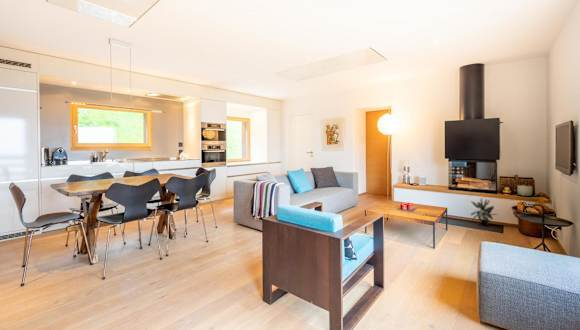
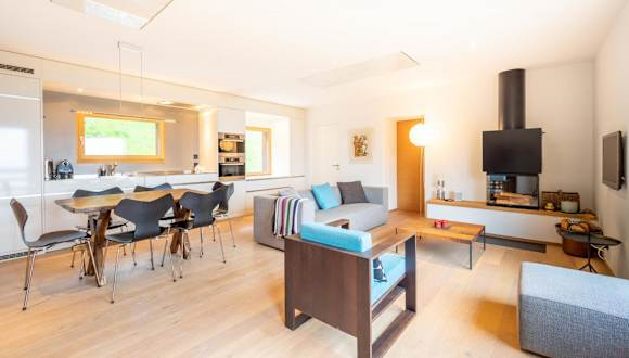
- potted plant [470,197,499,227]
